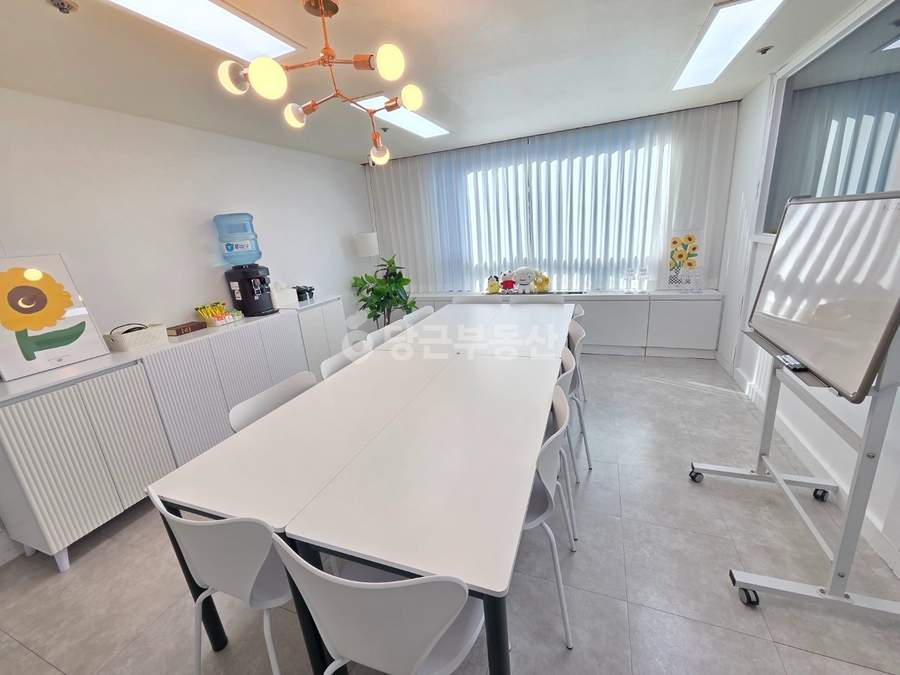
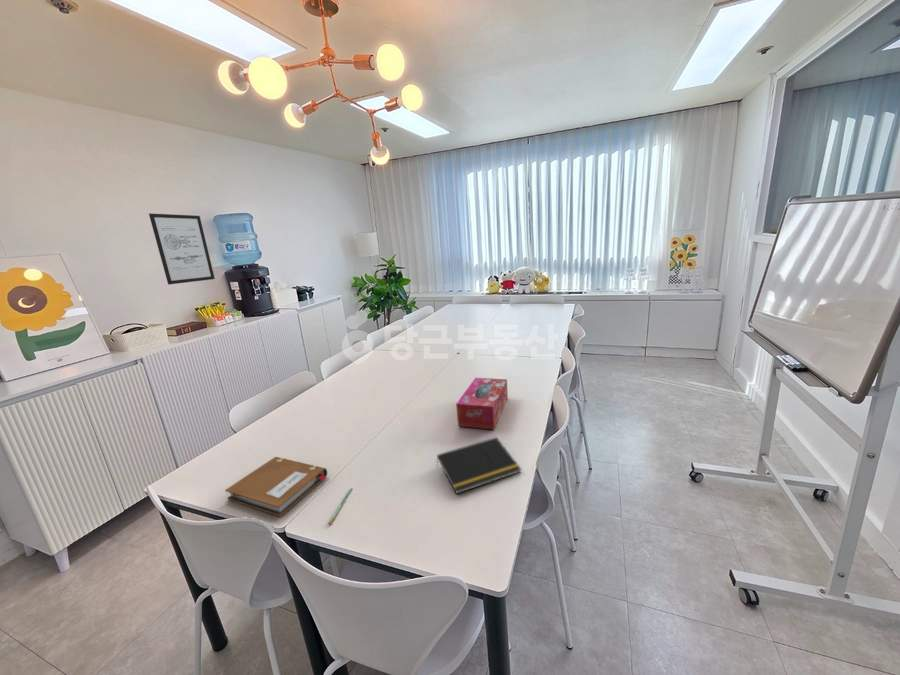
+ notebook [224,456,328,518]
+ tissue box [455,377,509,431]
+ wall art [148,213,216,286]
+ notepad [435,436,522,495]
+ pen [327,487,353,526]
